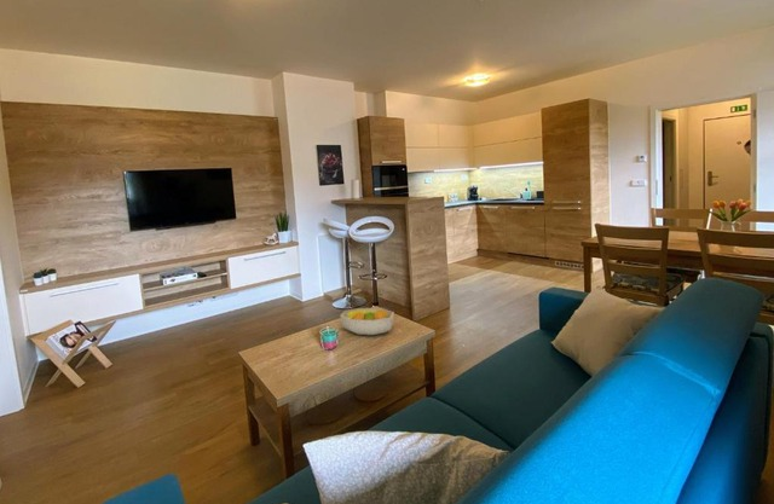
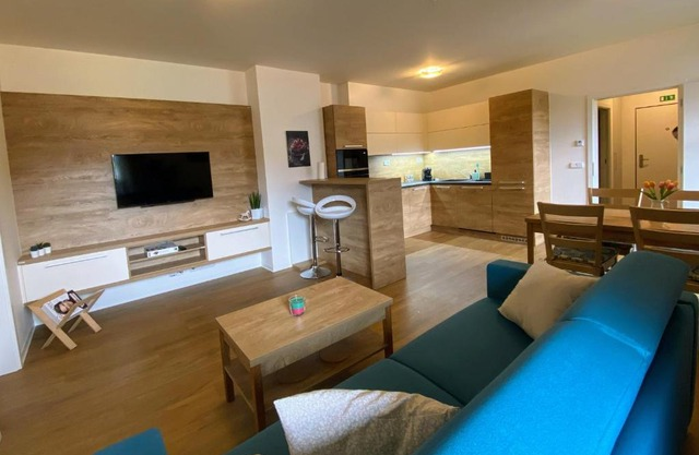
- fruit bowl [339,307,395,336]
